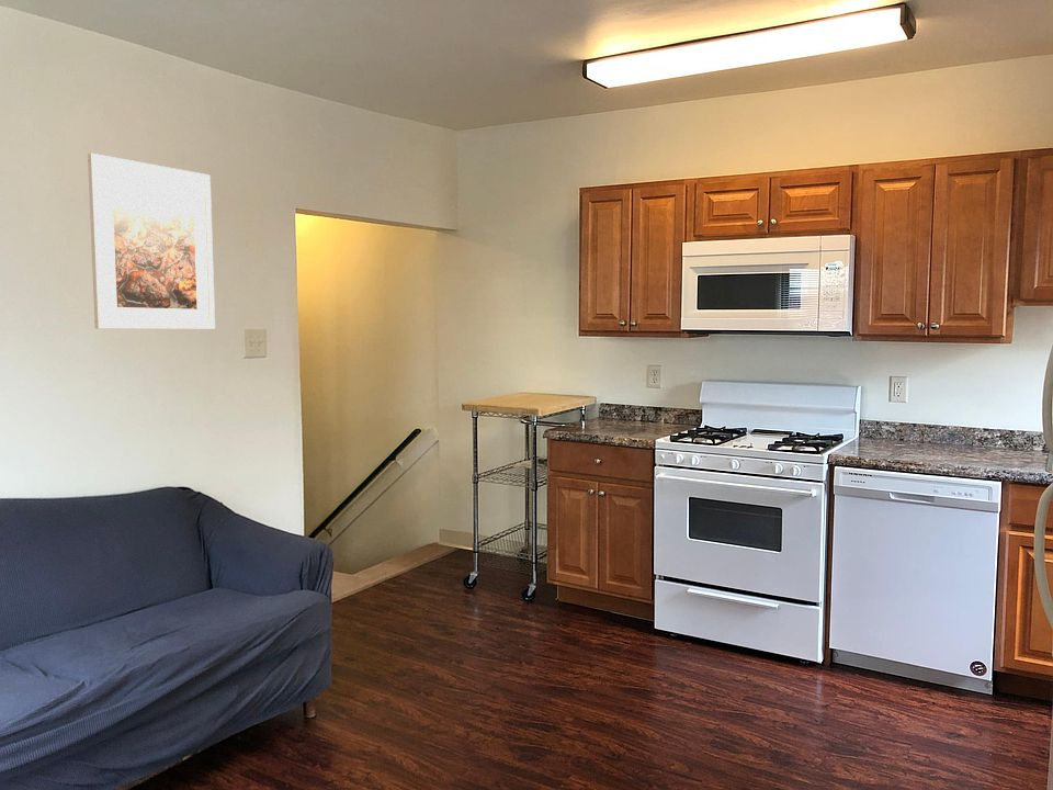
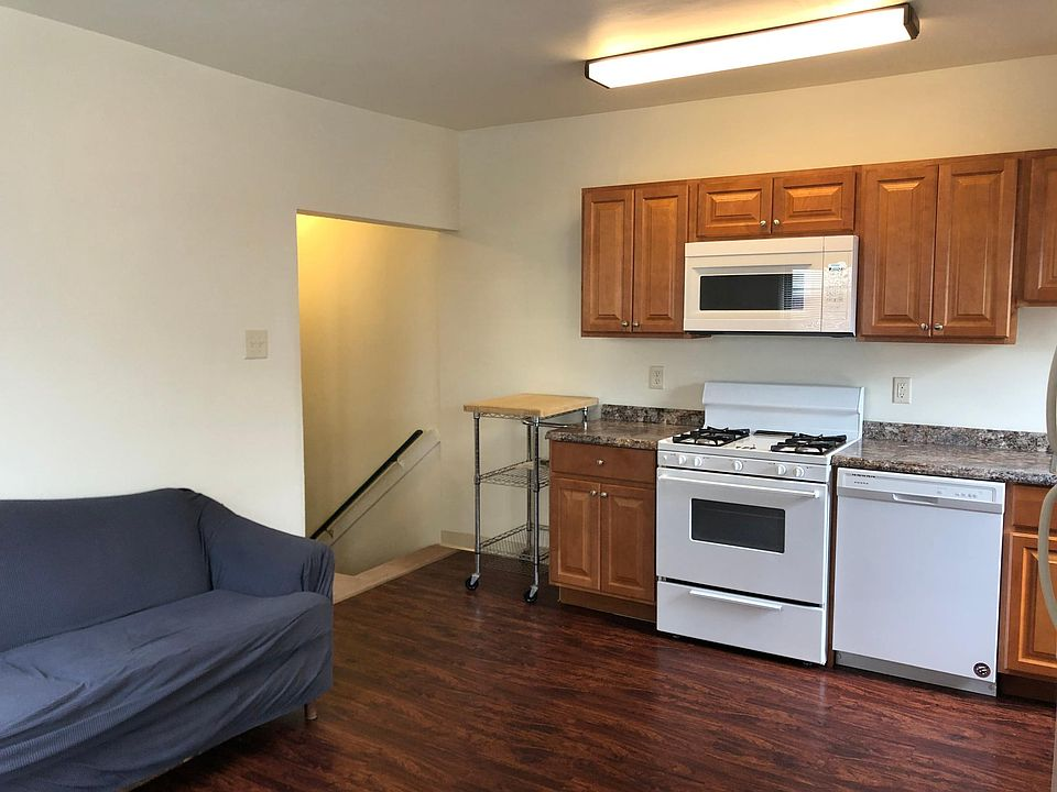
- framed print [87,153,216,330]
